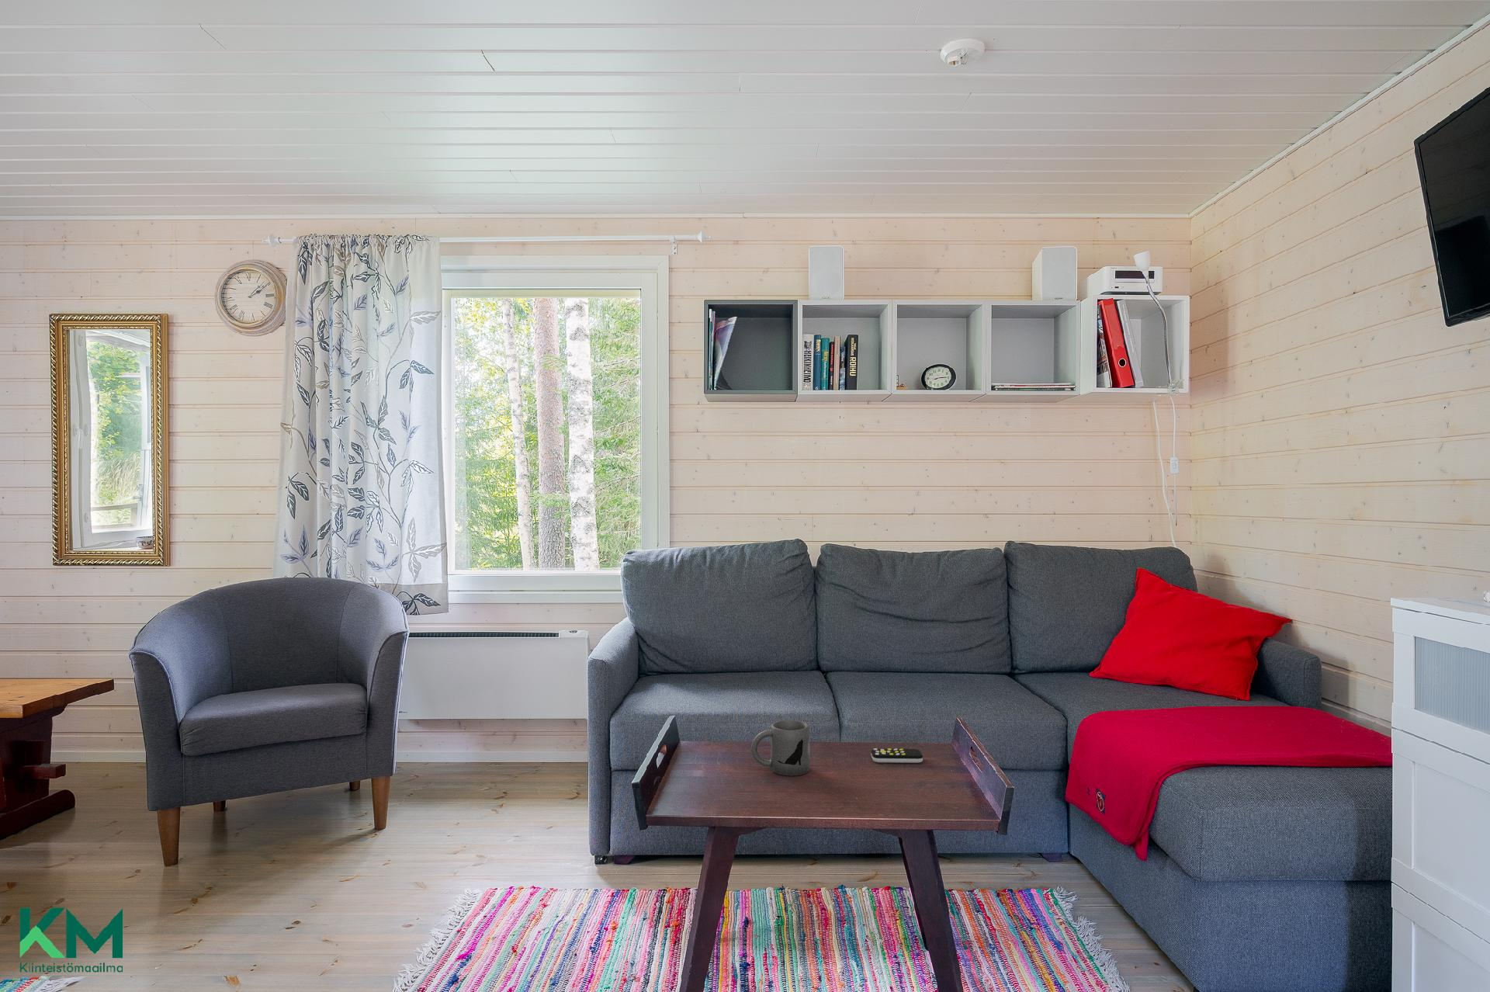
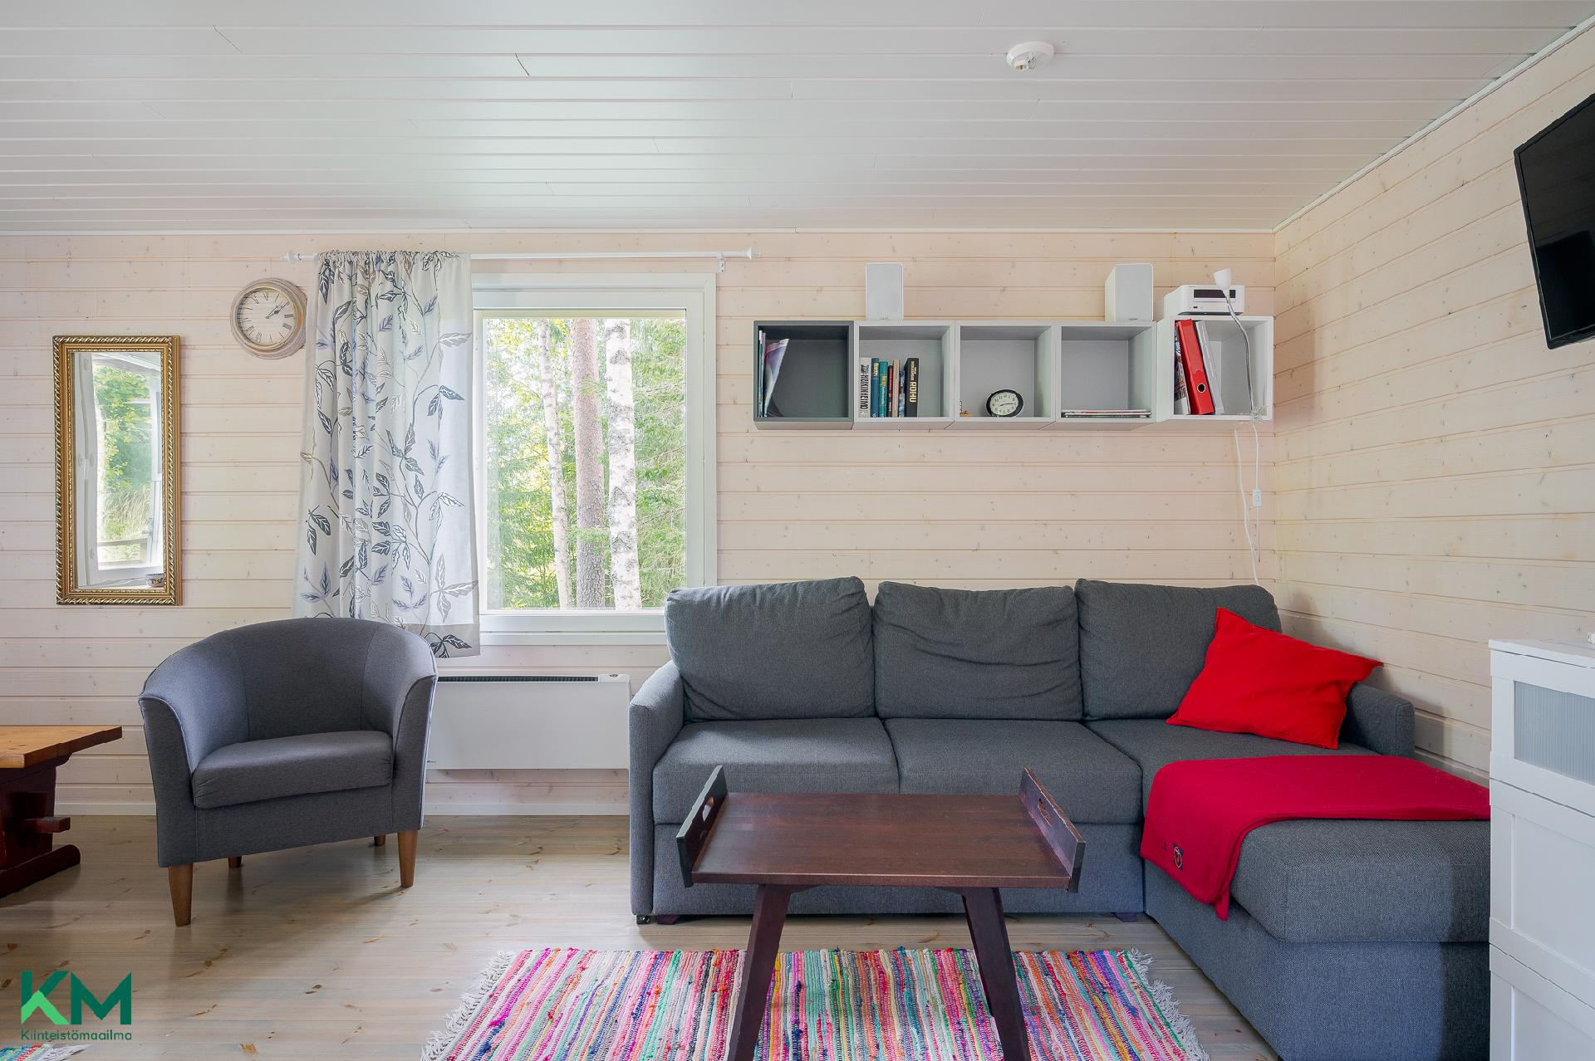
- mug [751,720,810,777]
- remote control [870,747,923,764]
